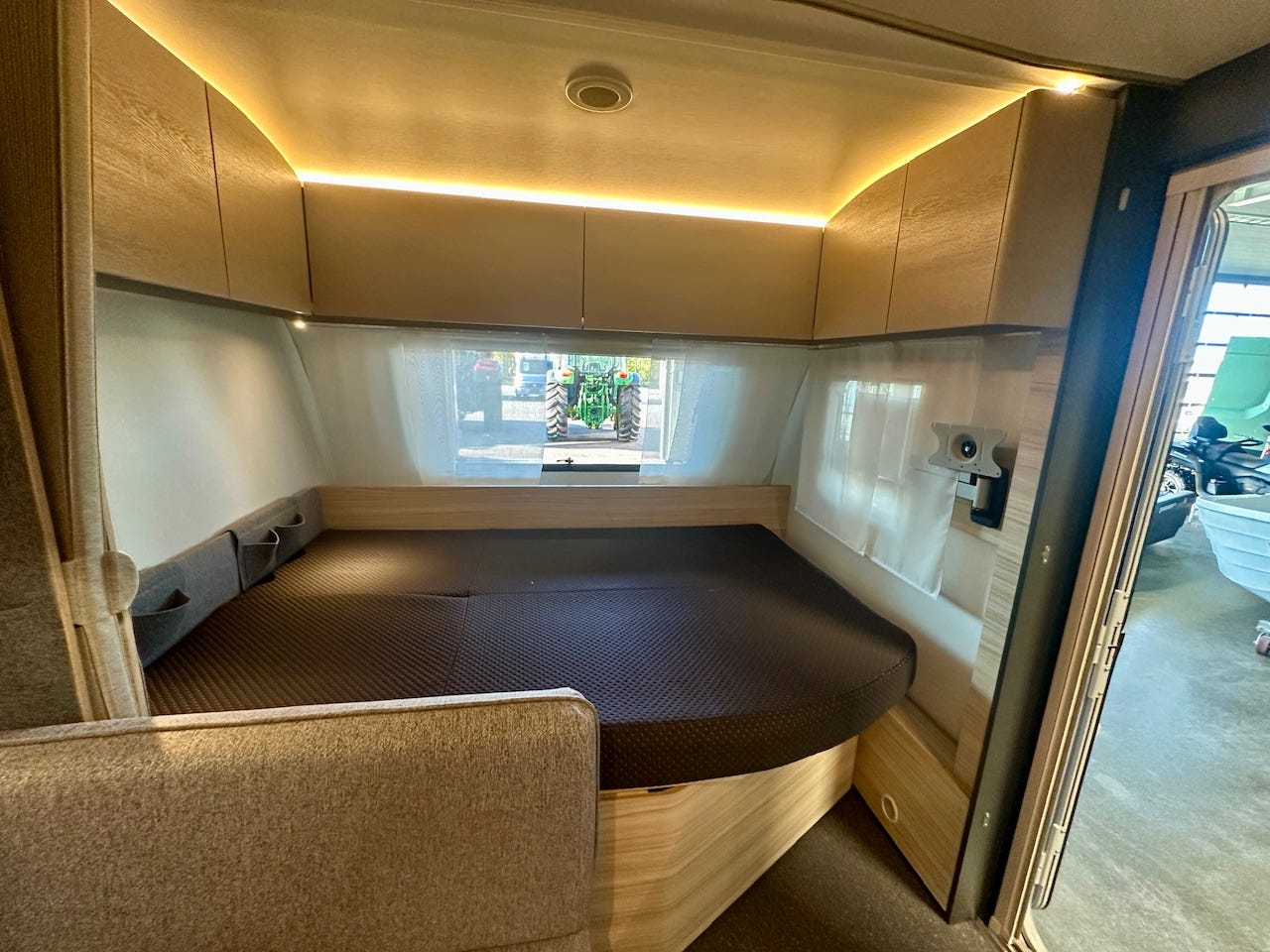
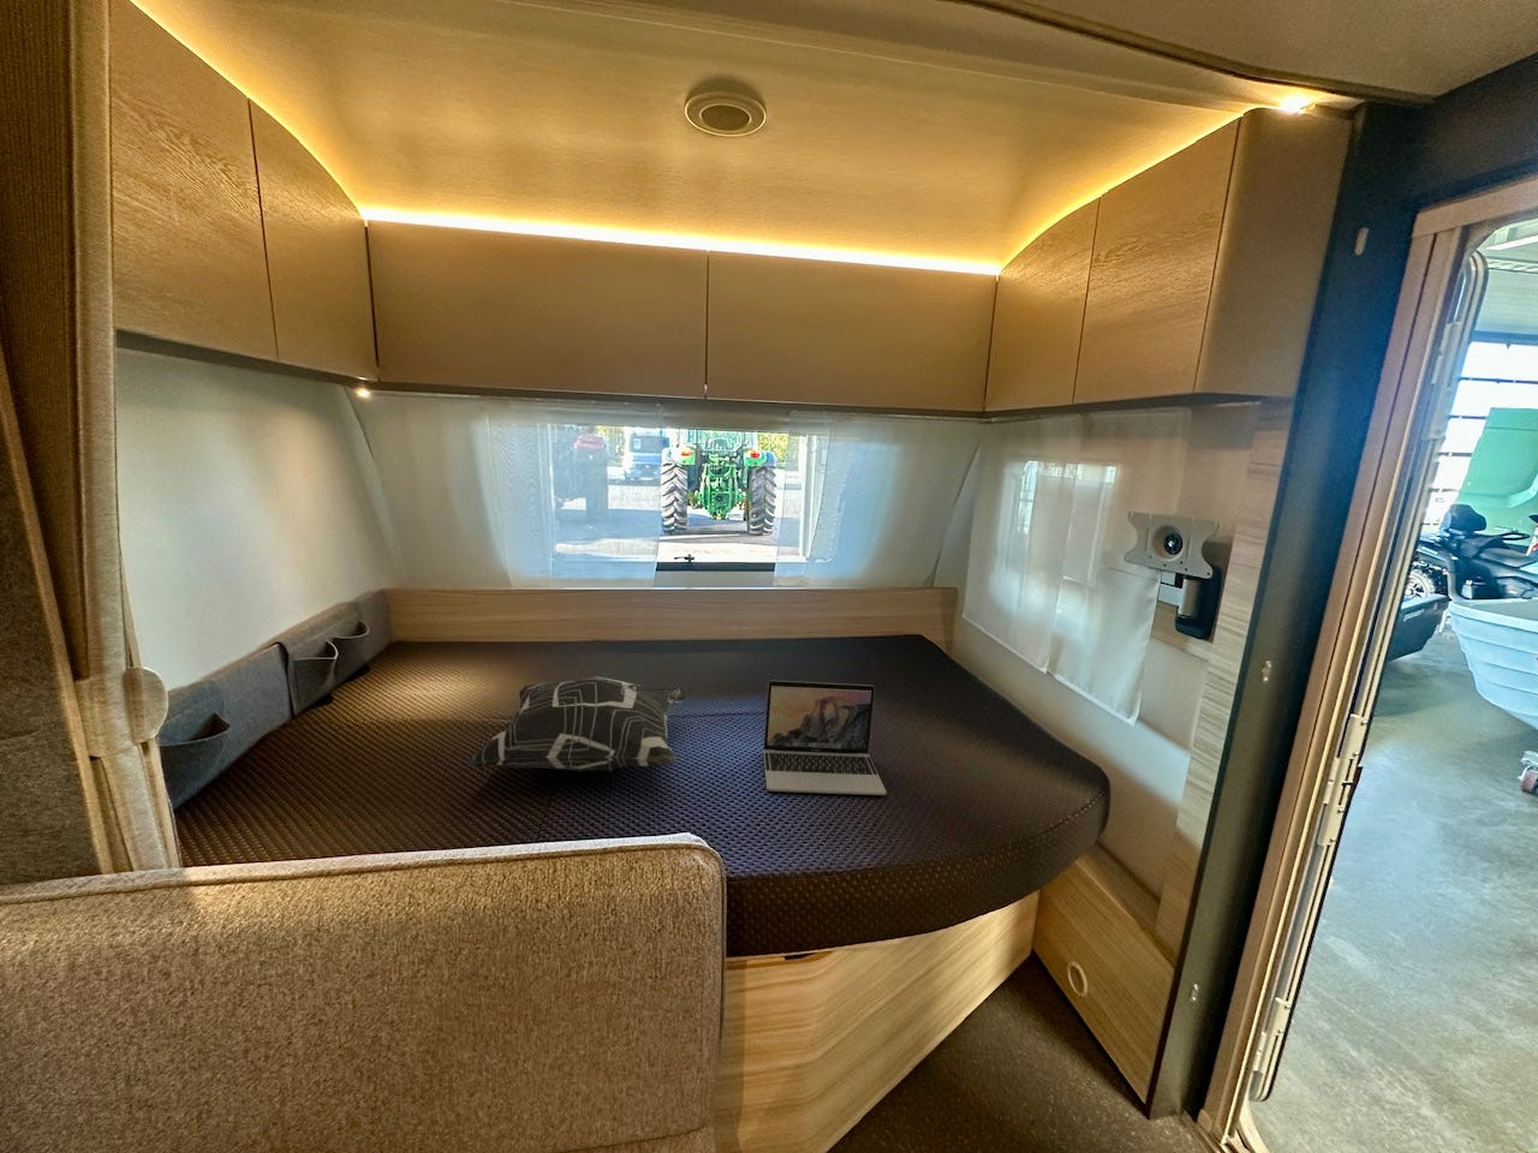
+ decorative pillow [465,676,688,773]
+ laptop [763,679,886,796]
